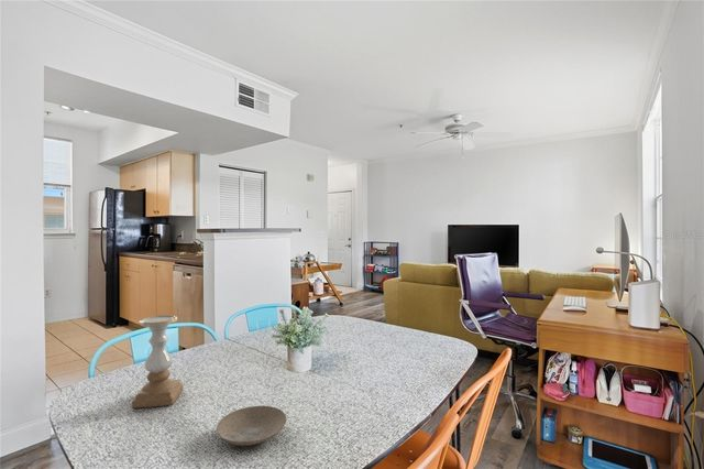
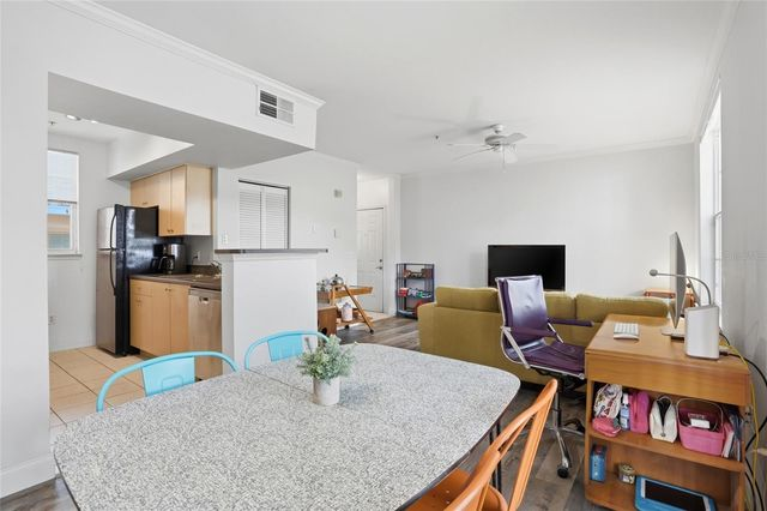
- plate [216,405,287,447]
- candle holder [131,314,184,410]
